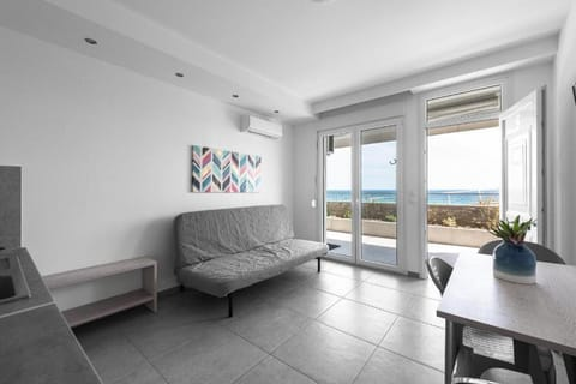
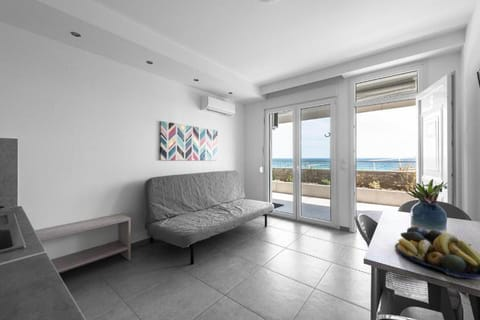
+ fruit bowl [394,225,480,280]
